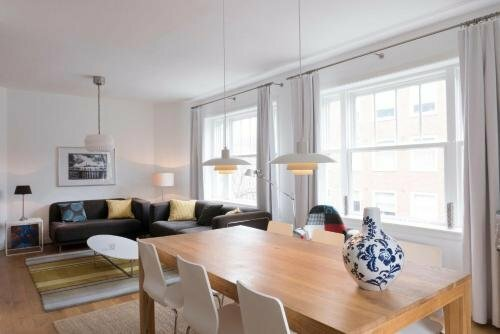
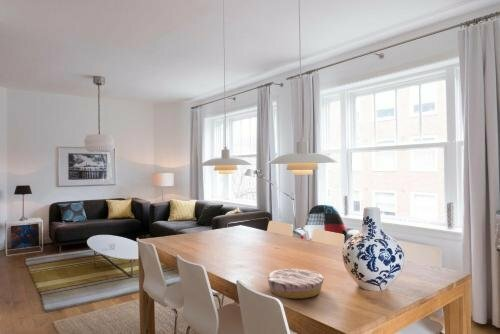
+ plate [267,268,325,300]
